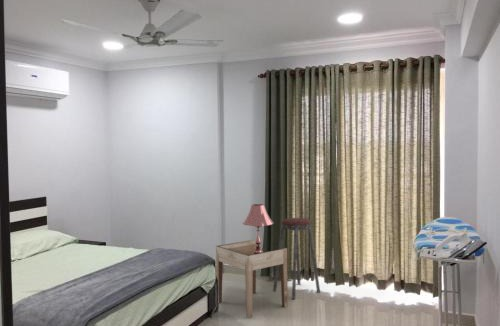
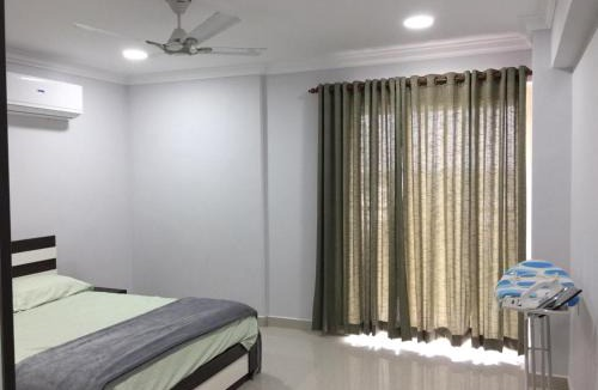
- music stool [272,217,321,300]
- side table [215,239,289,319]
- table lamp [241,203,275,255]
